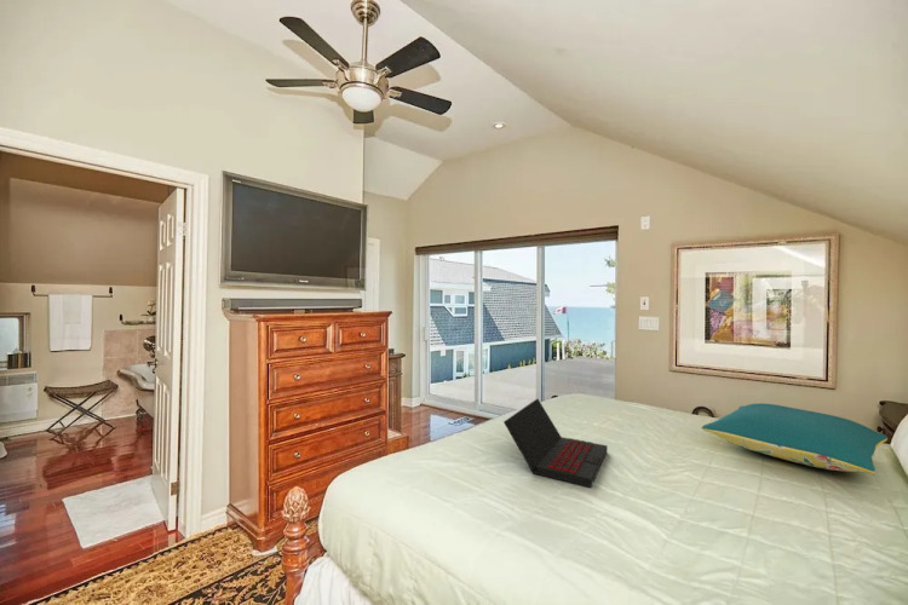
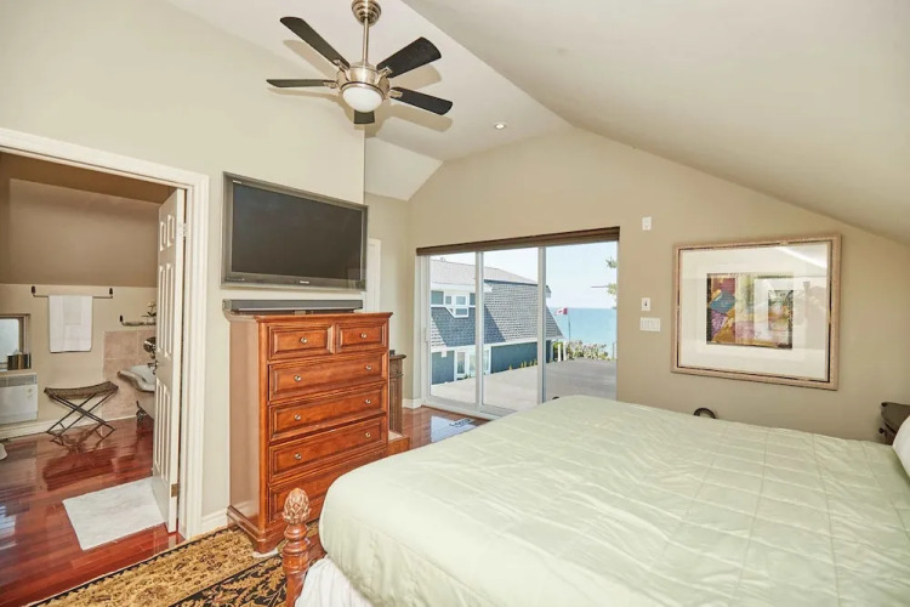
- laptop [502,398,609,489]
- pillow [701,402,889,474]
